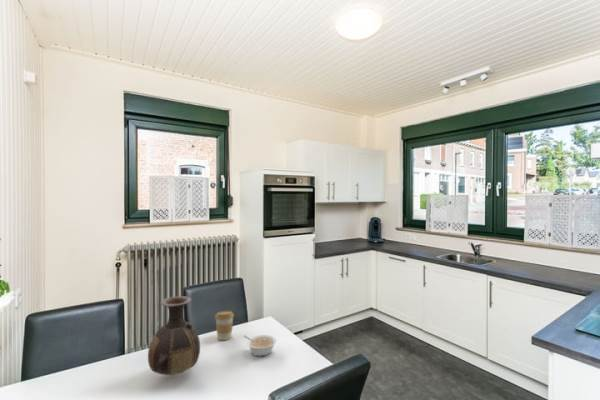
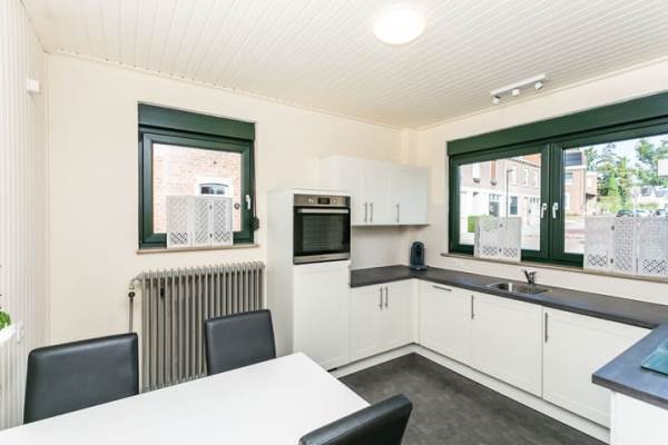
- legume [243,334,277,357]
- vase [147,295,201,376]
- coffee cup [214,310,235,341]
